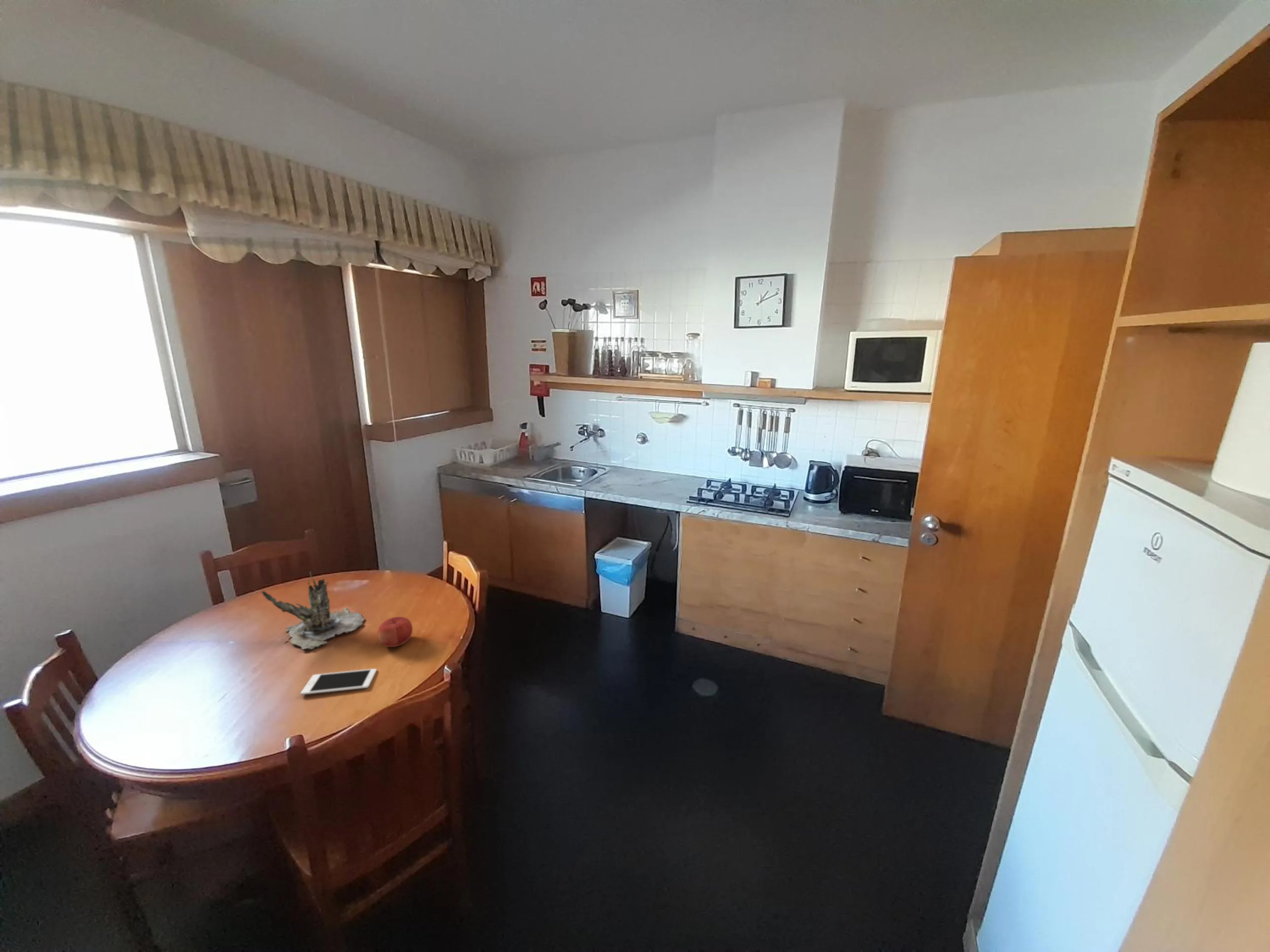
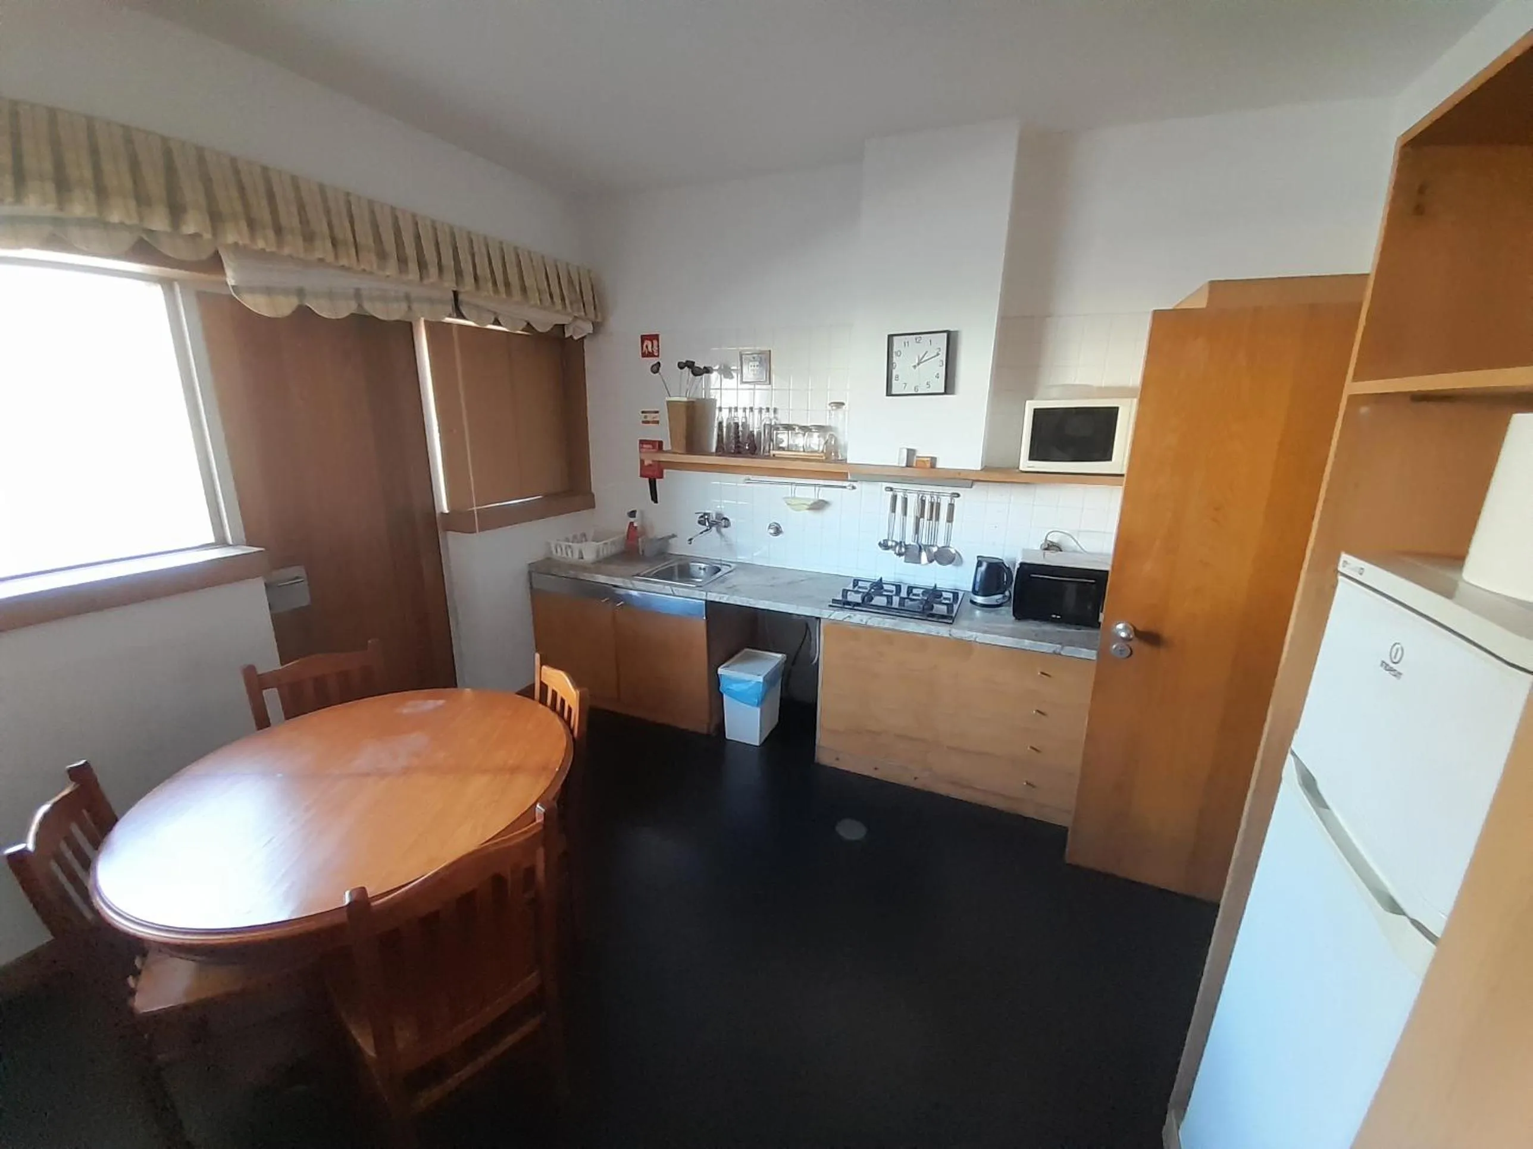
- fruit [377,616,413,647]
- cell phone [300,668,377,696]
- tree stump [261,571,365,650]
